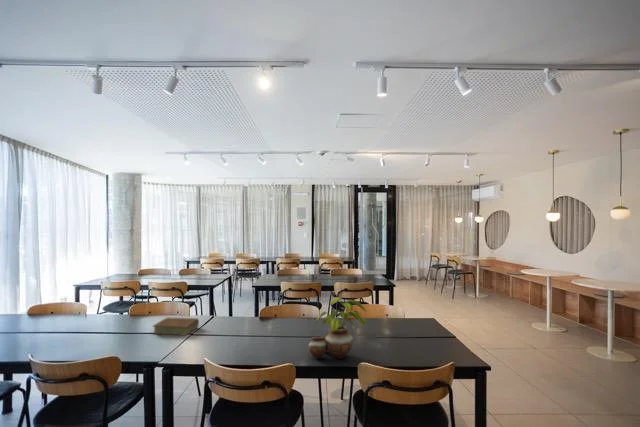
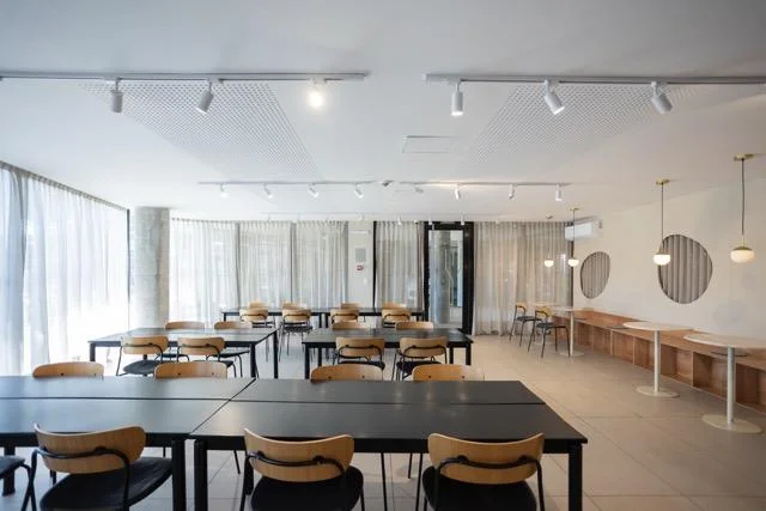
- potted plant [308,296,367,360]
- book [152,316,200,337]
